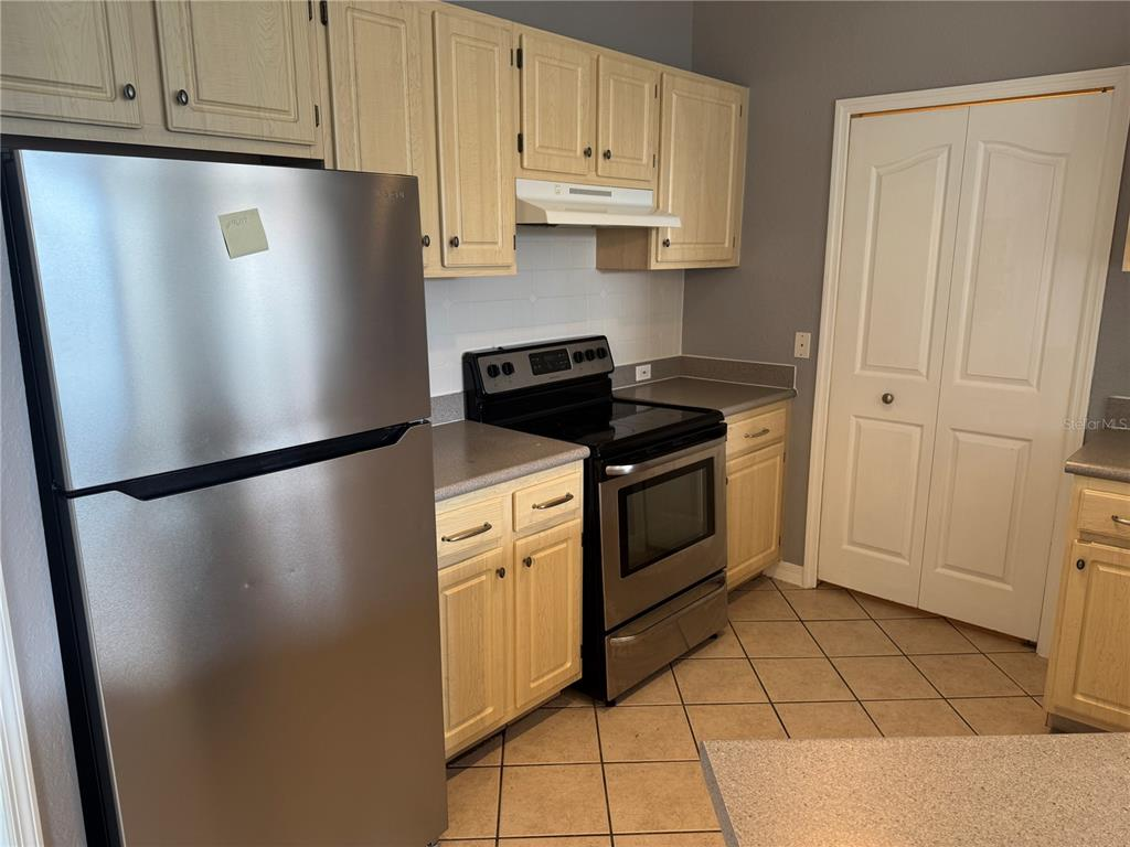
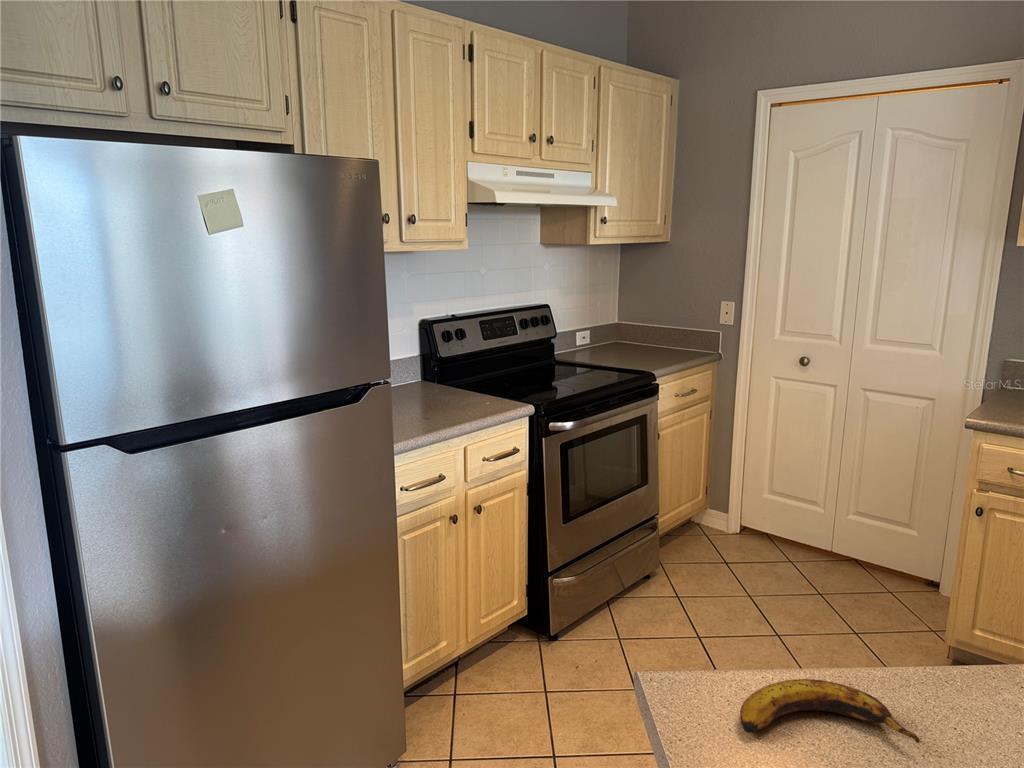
+ banana [739,678,921,744]
